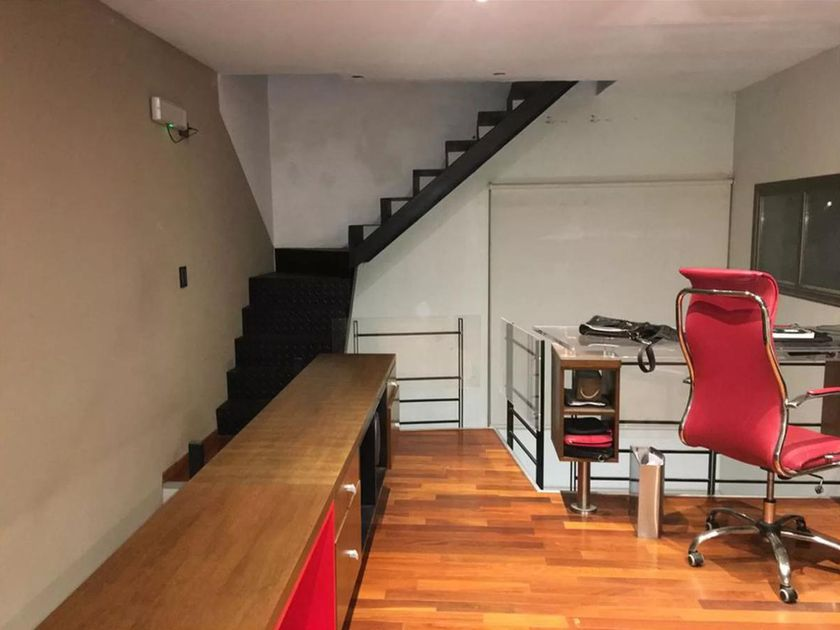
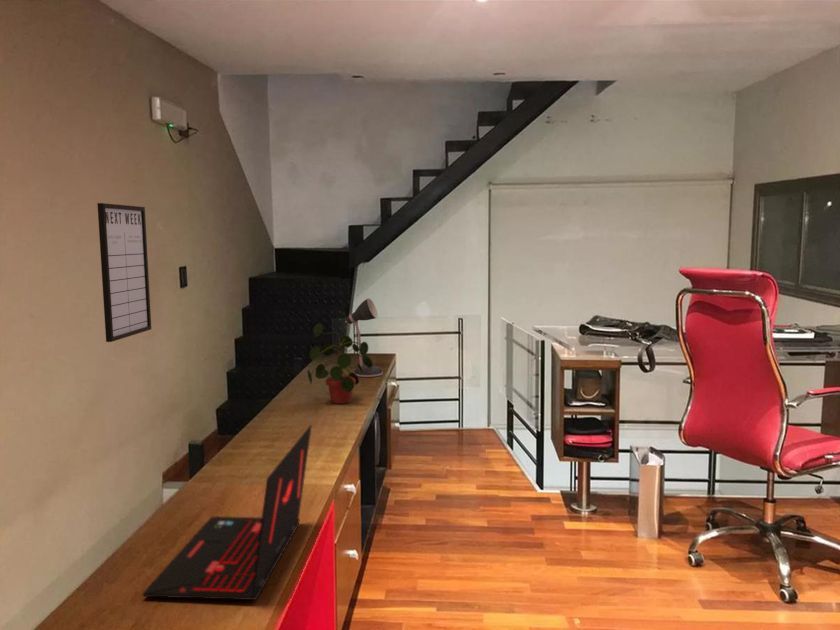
+ desk lamp [345,297,384,378]
+ potted plant [307,322,374,405]
+ writing board [96,202,152,343]
+ laptop [141,424,313,601]
